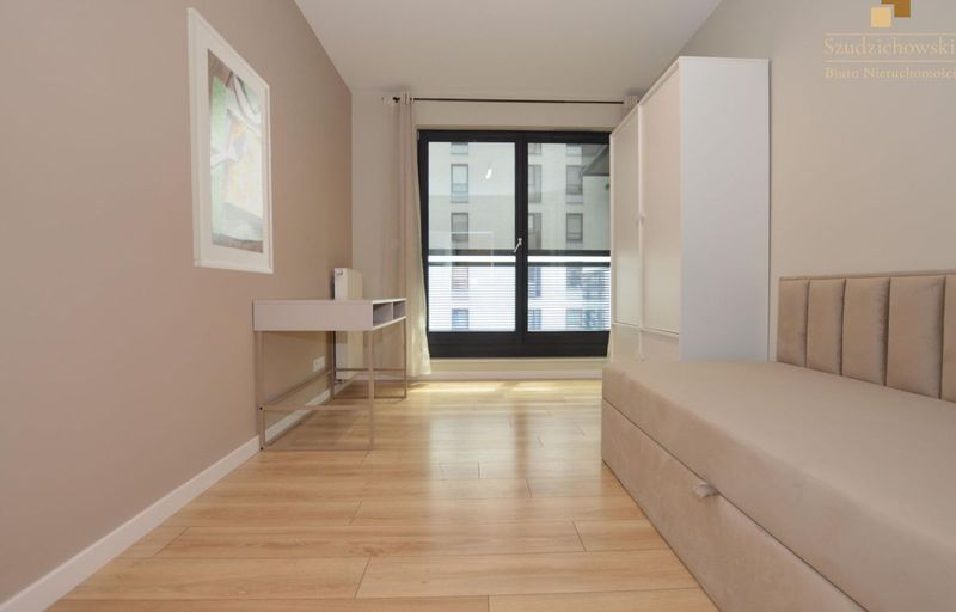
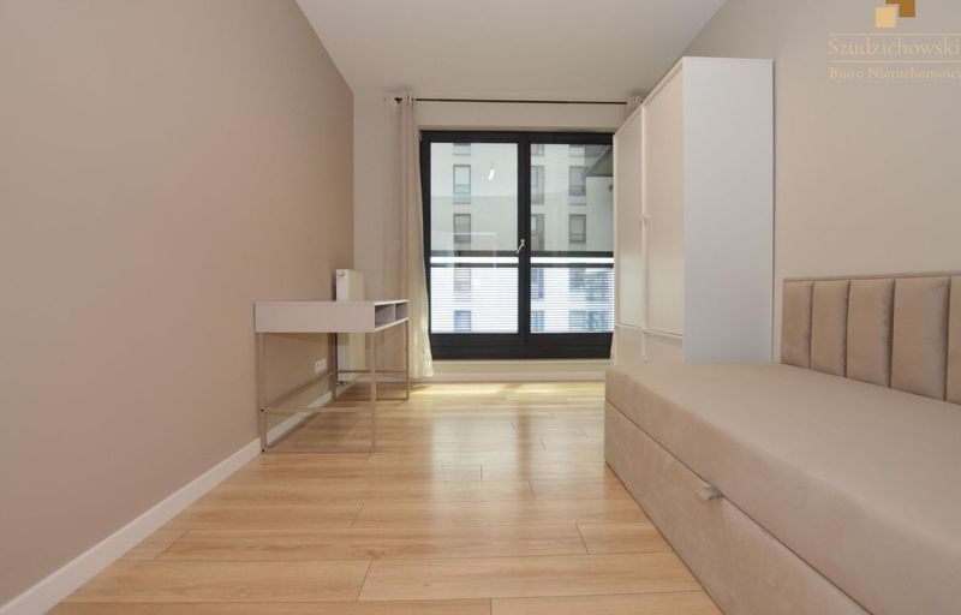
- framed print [185,6,274,275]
